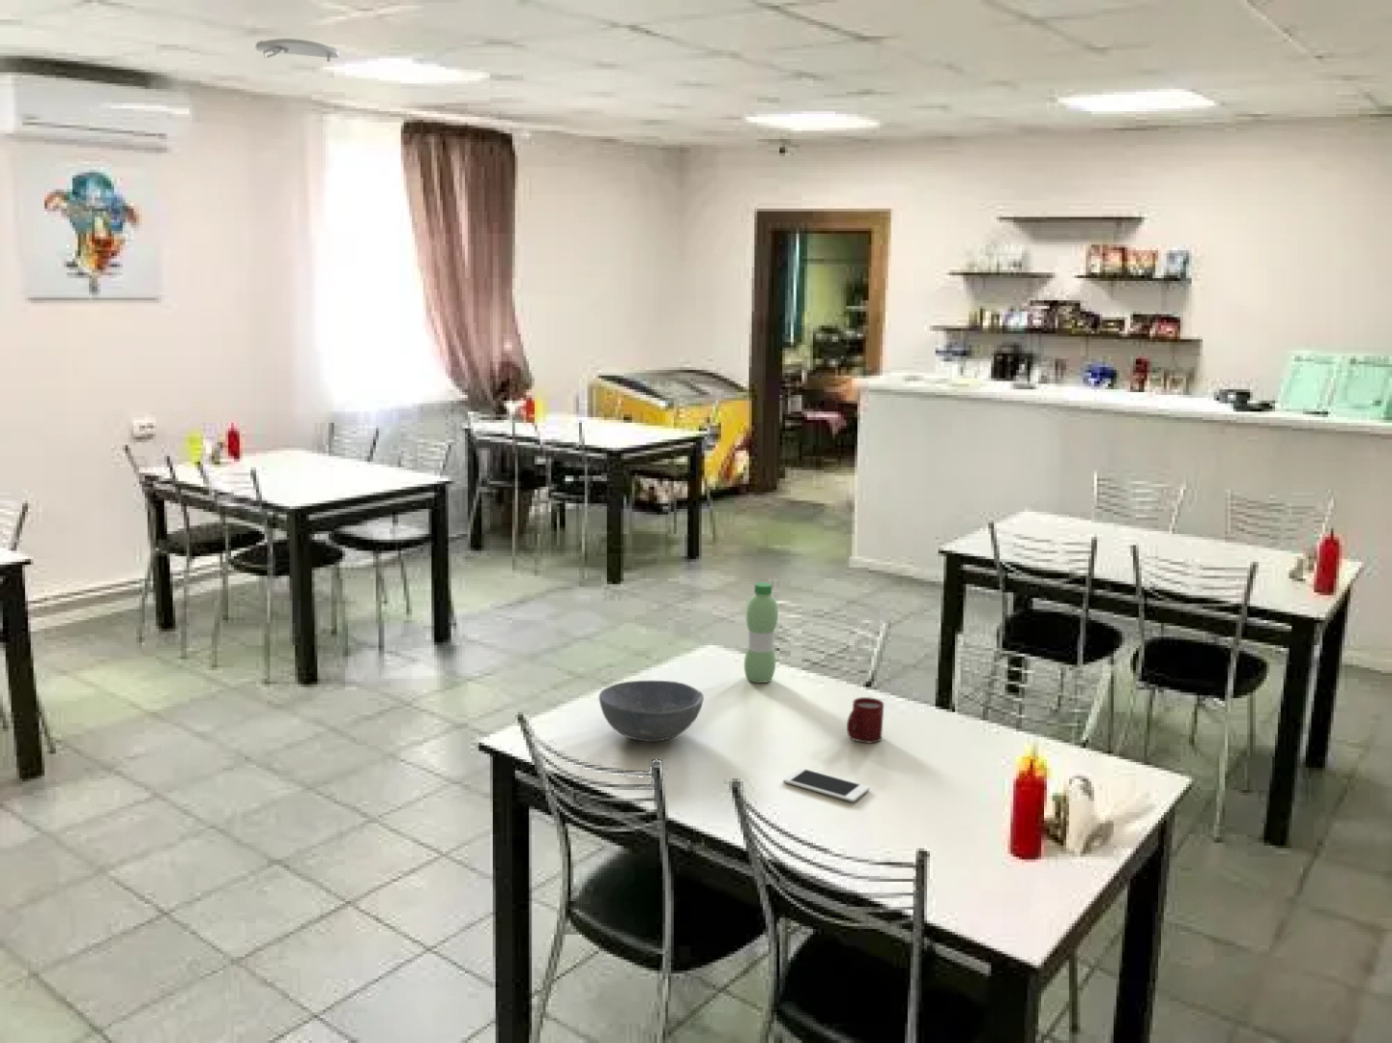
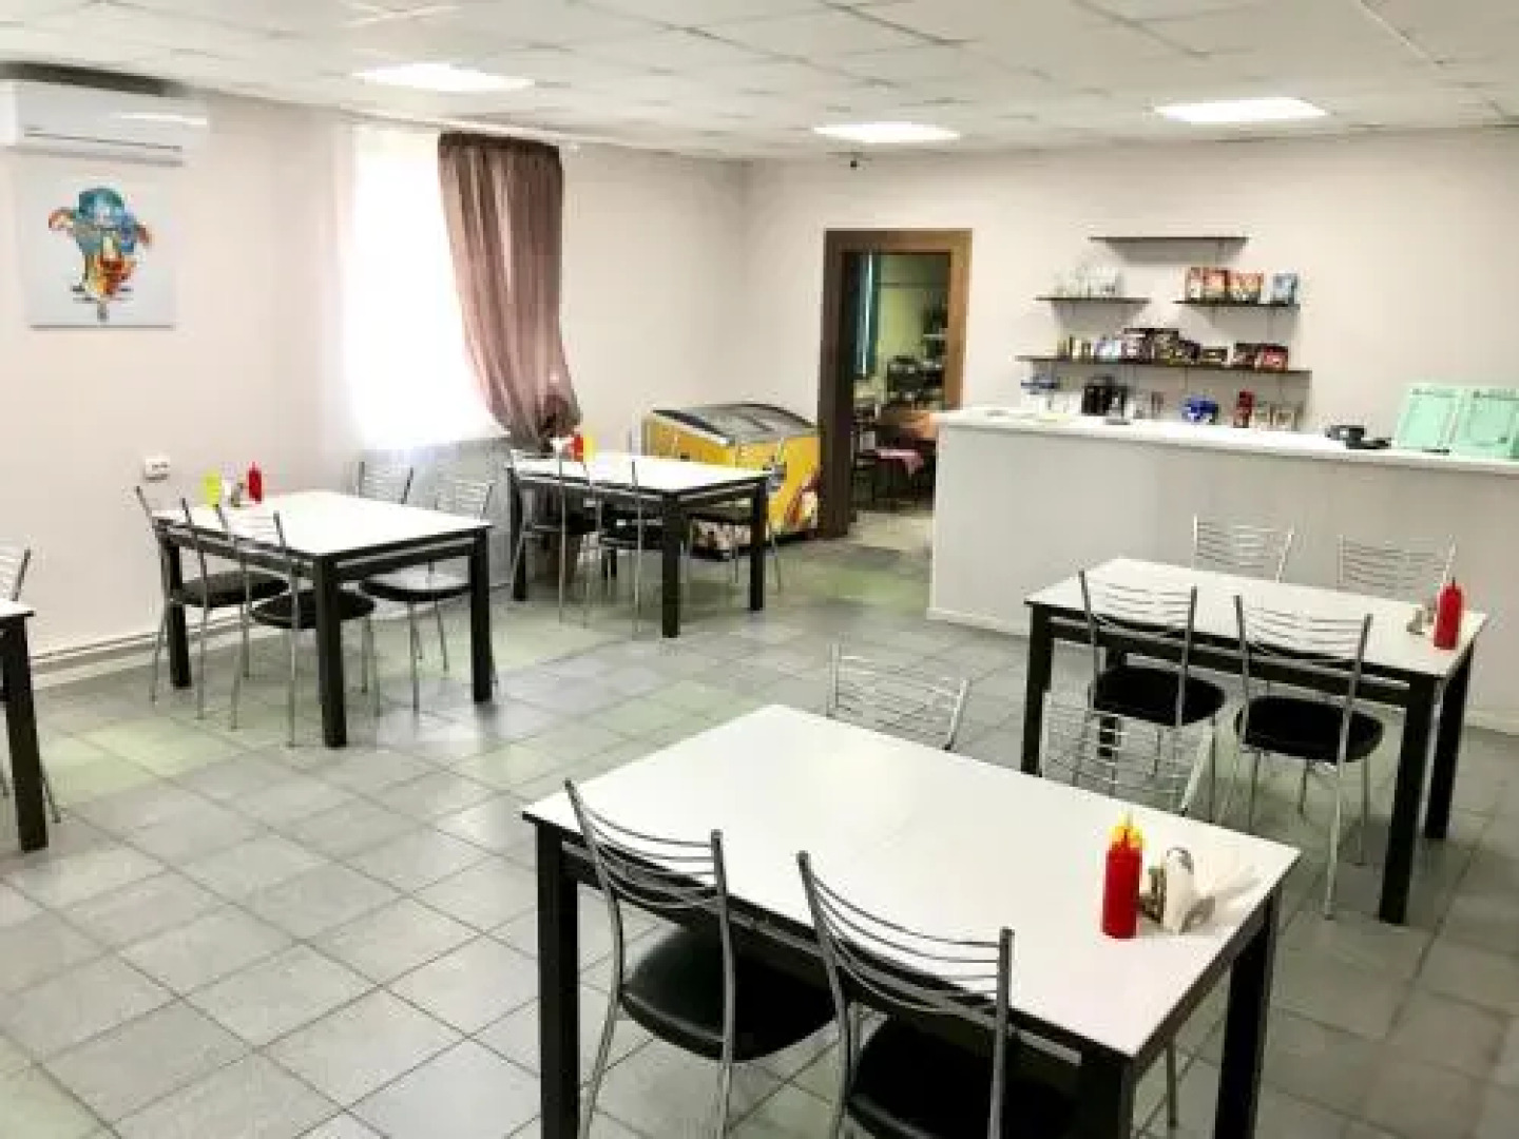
- bowl [598,680,705,743]
- cup [846,697,885,744]
- water bottle [743,582,779,684]
- cell phone [781,767,870,803]
- smoke detector [254,37,340,62]
